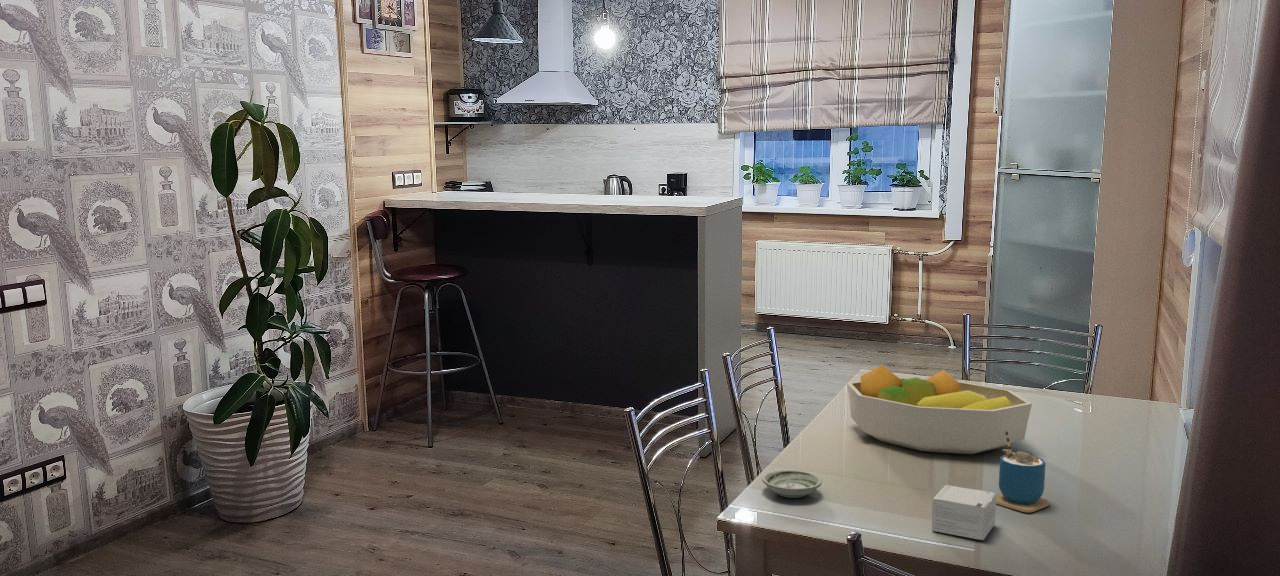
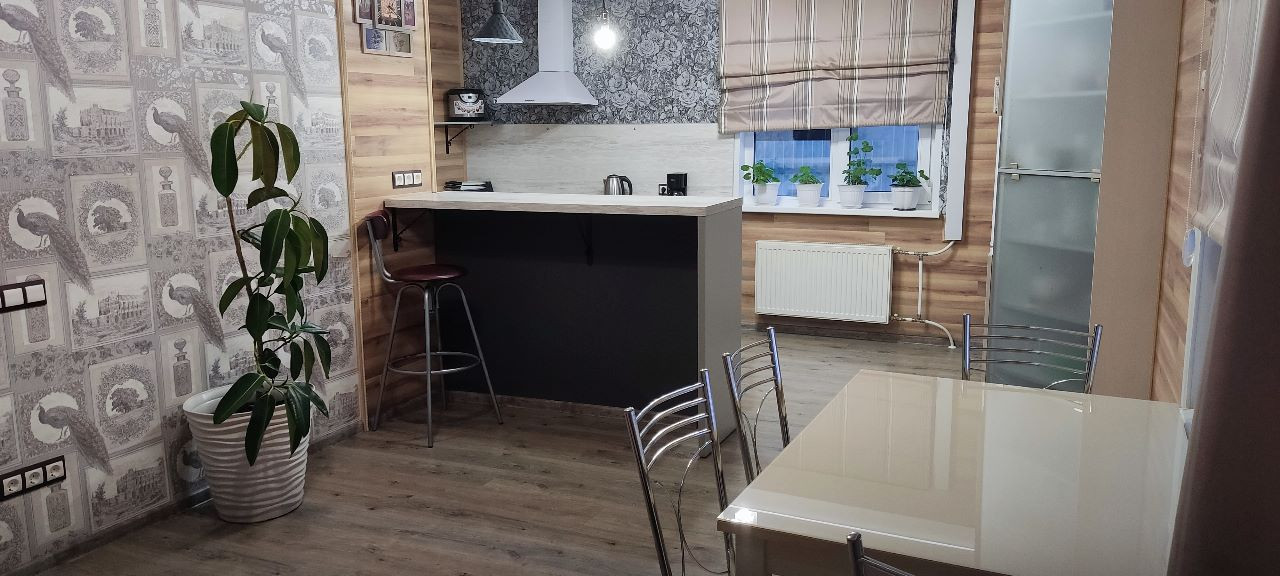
- saucer [761,469,823,499]
- cup [996,428,1051,513]
- small box [931,484,997,541]
- fruit bowl [846,364,1033,455]
